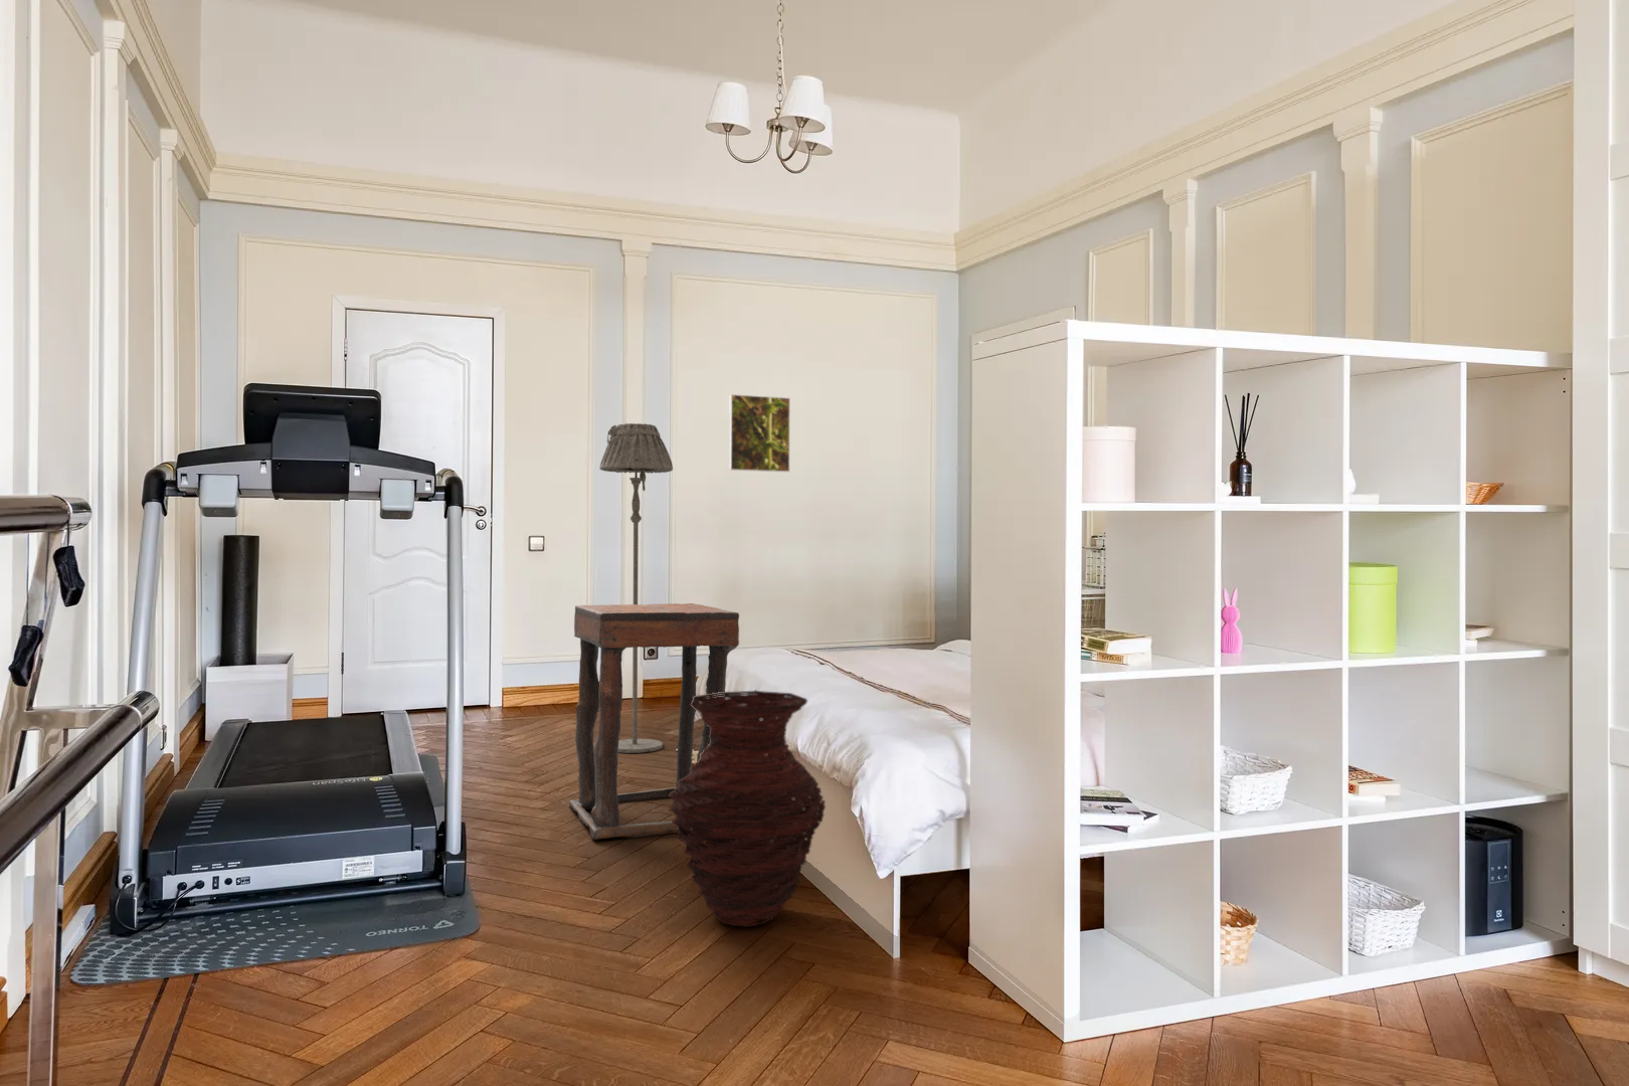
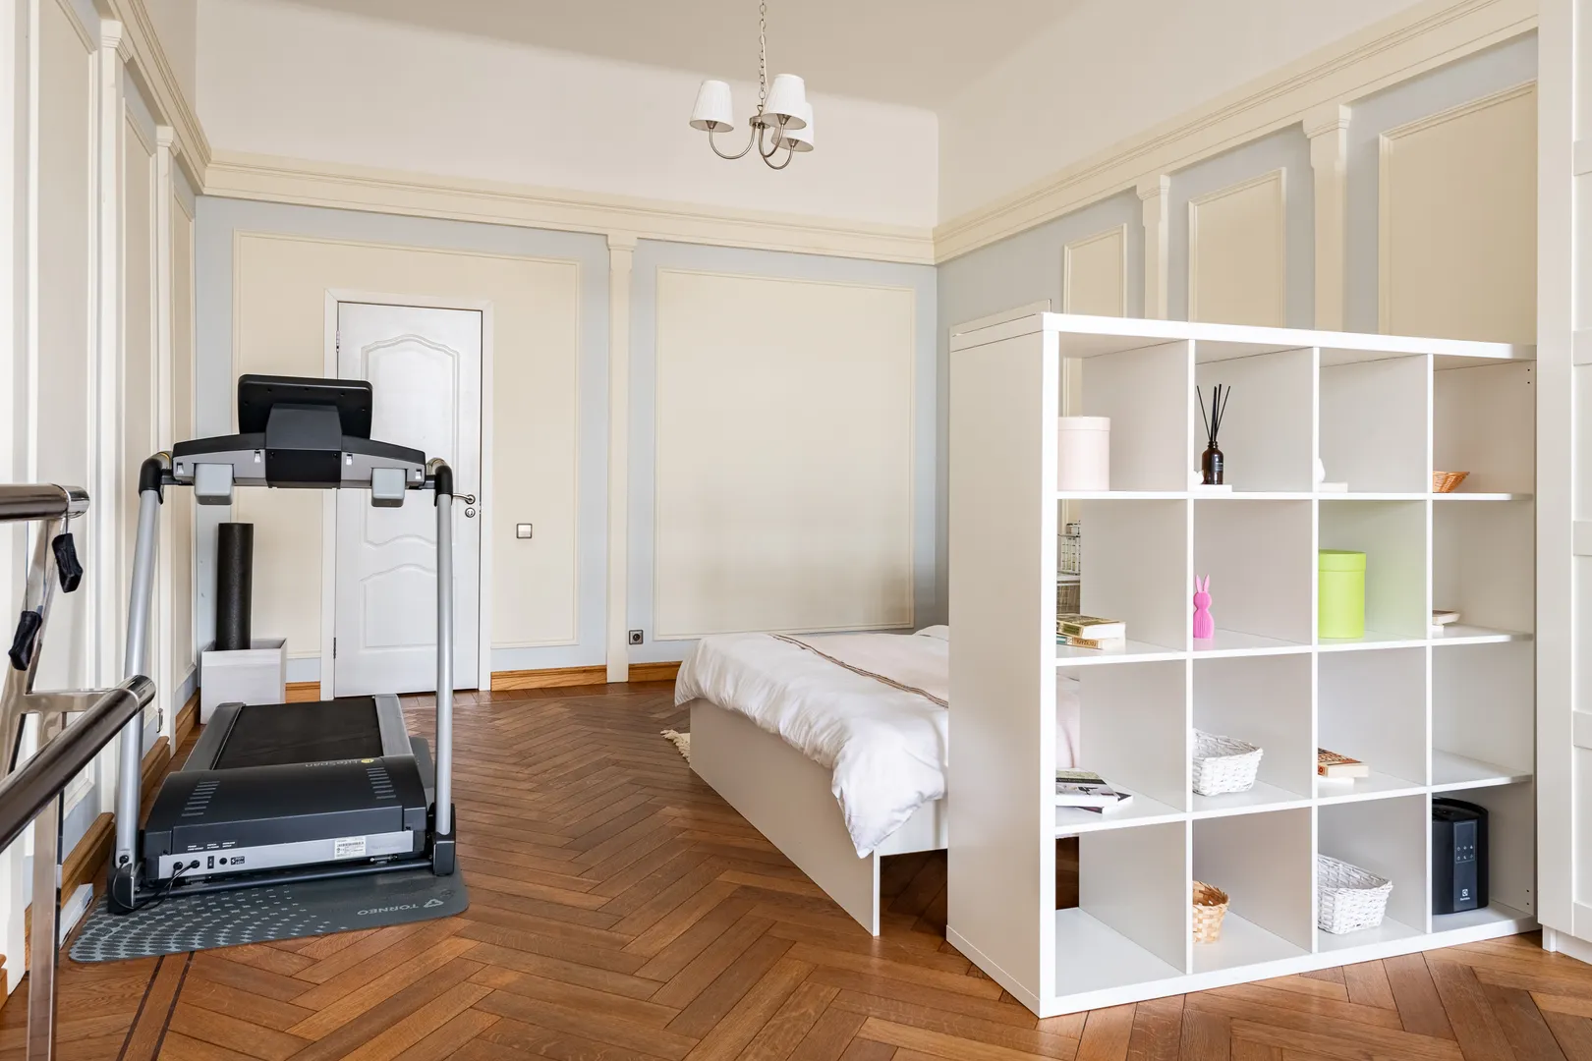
- floor lamp [599,422,674,754]
- vase [669,688,827,928]
- side table [568,602,741,841]
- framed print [728,393,791,473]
